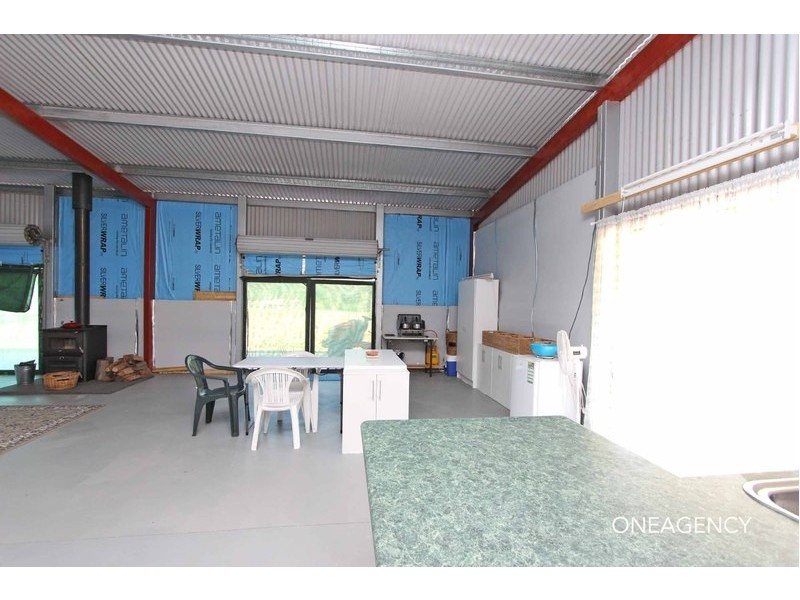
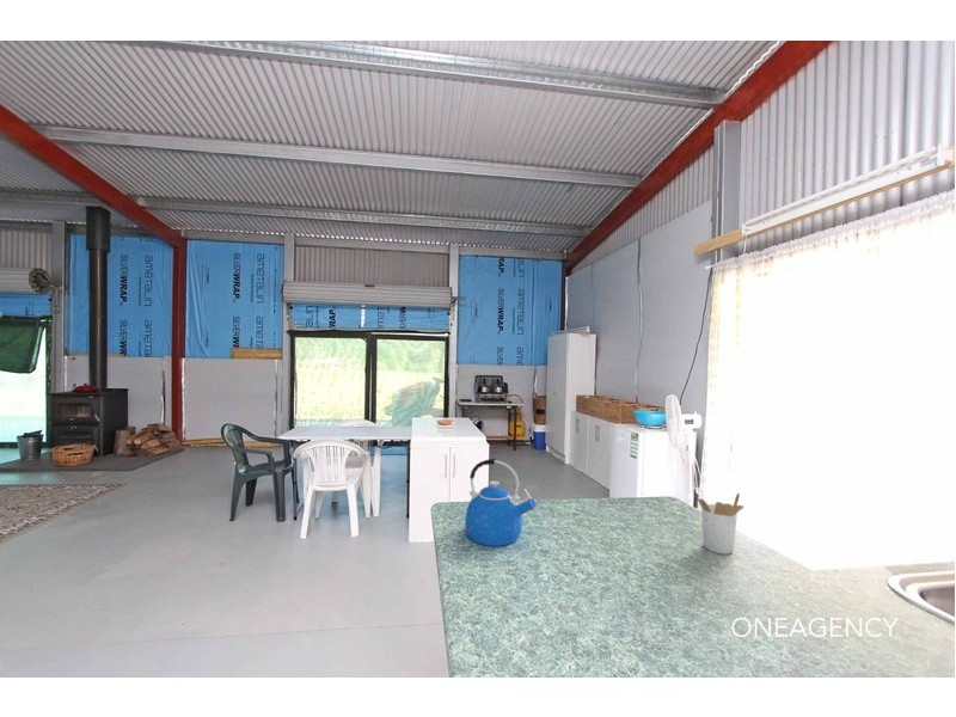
+ utensil holder [695,492,744,556]
+ kettle [464,458,538,547]
